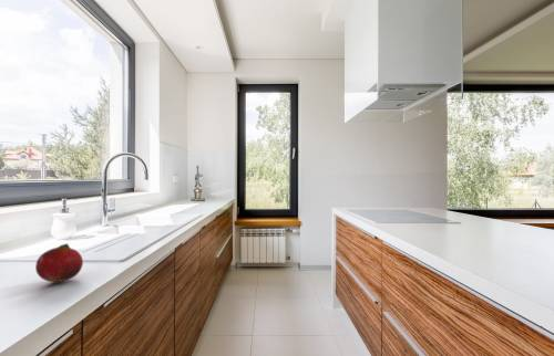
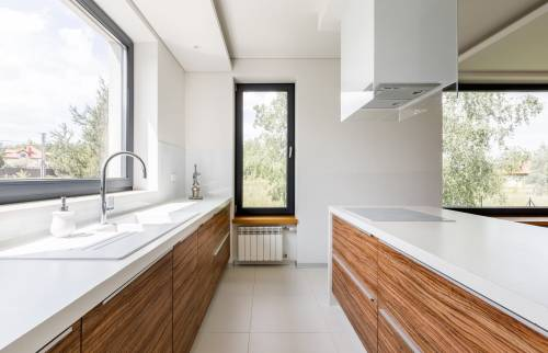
- fruit [34,242,84,283]
